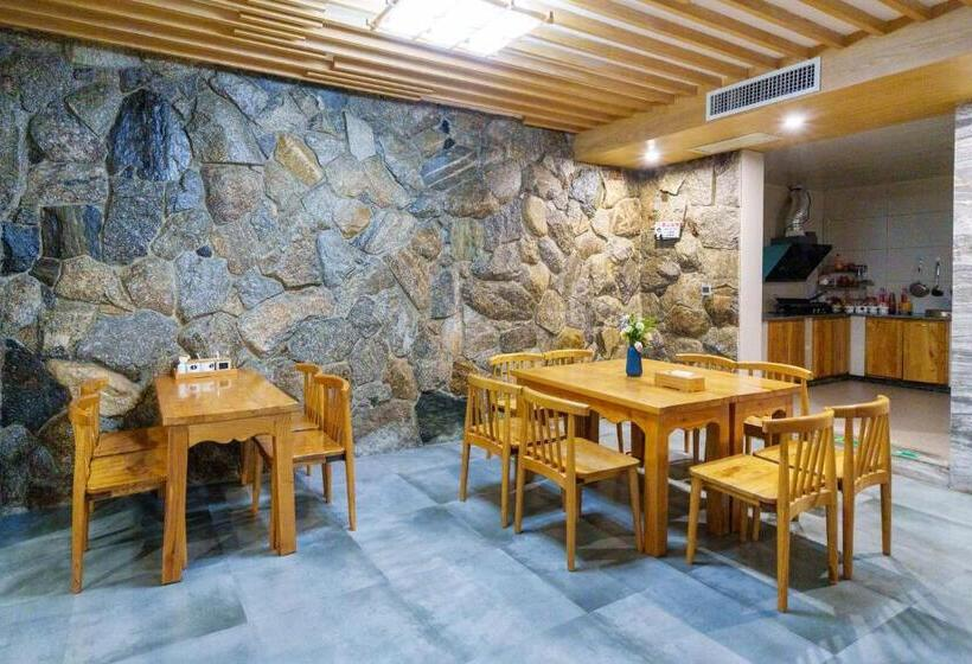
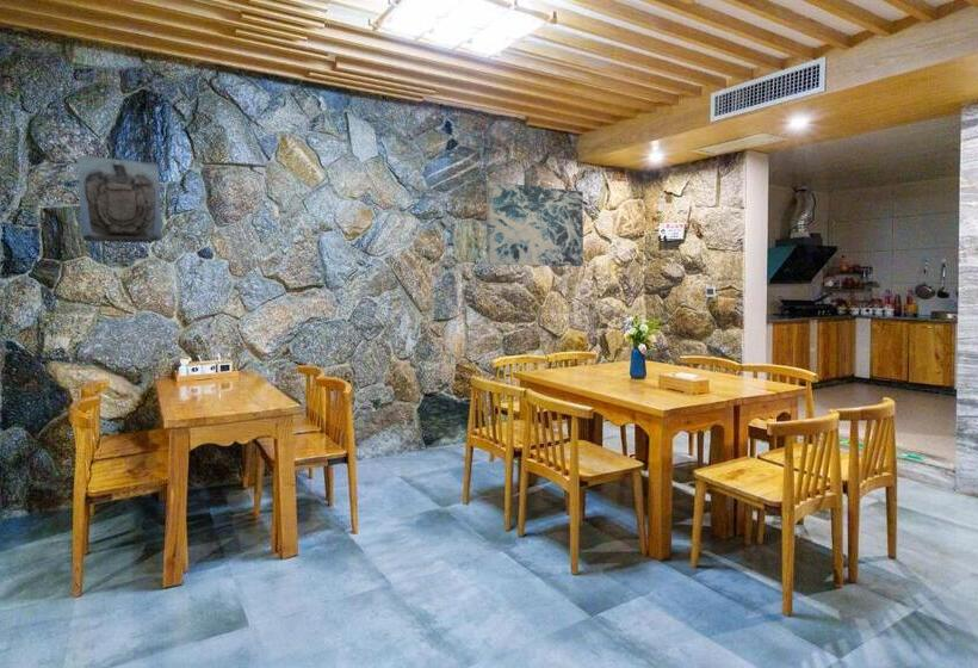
+ wall art [485,180,584,267]
+ wall sculpture [76,155,163,243]
